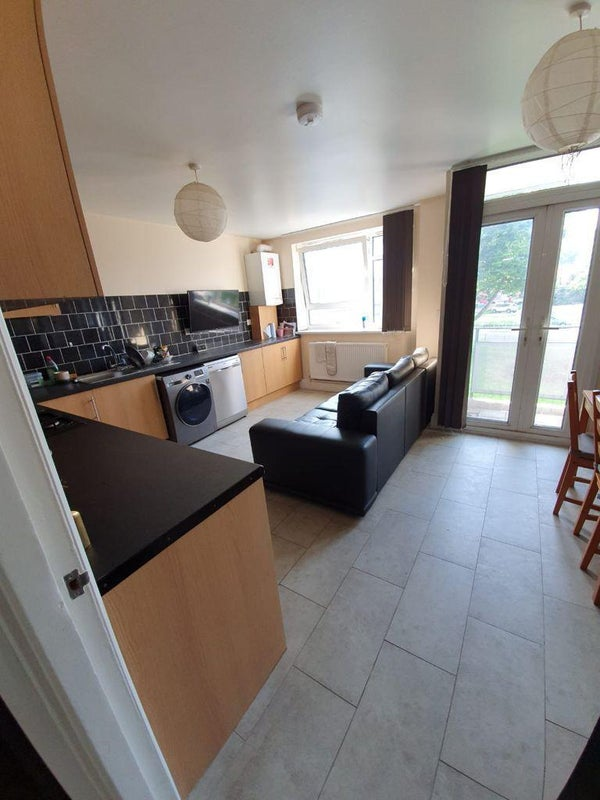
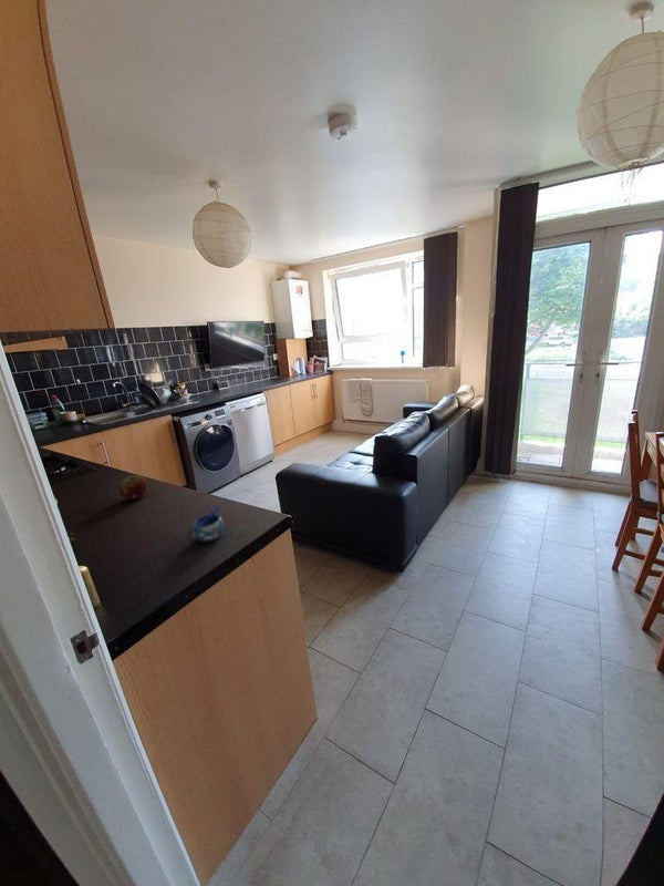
+ mug [186,505,225,544]
+ fruit [118,474,149,501]
